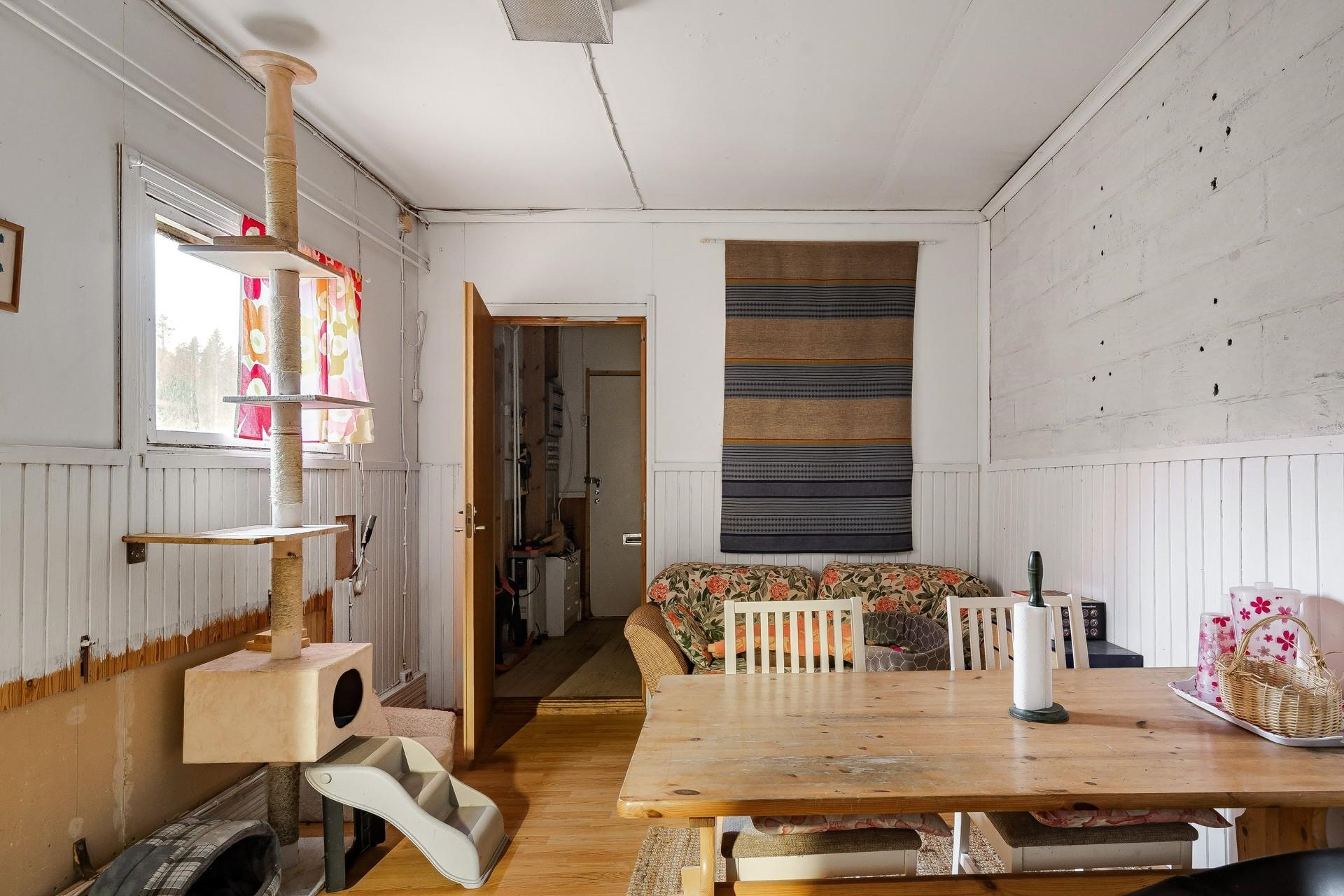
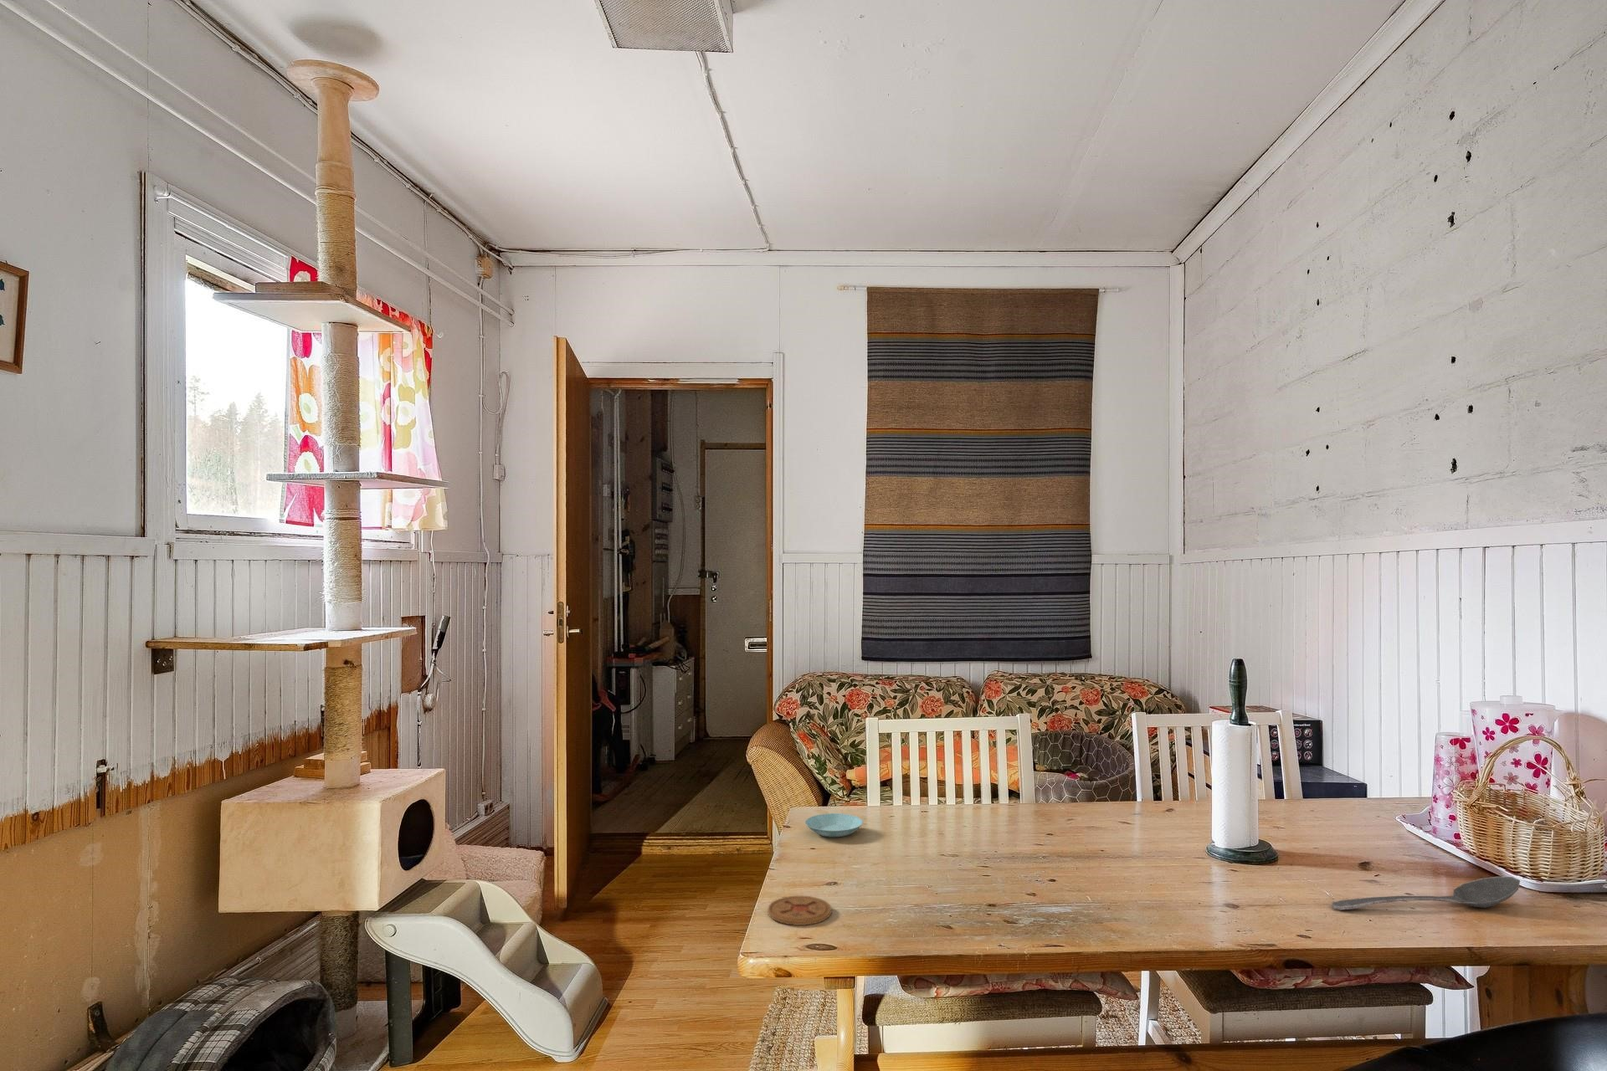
+ stirrer [1331,876,1521,911]
+ coaster [766,895,832,926]
+ saucer [805,813,863,838]
